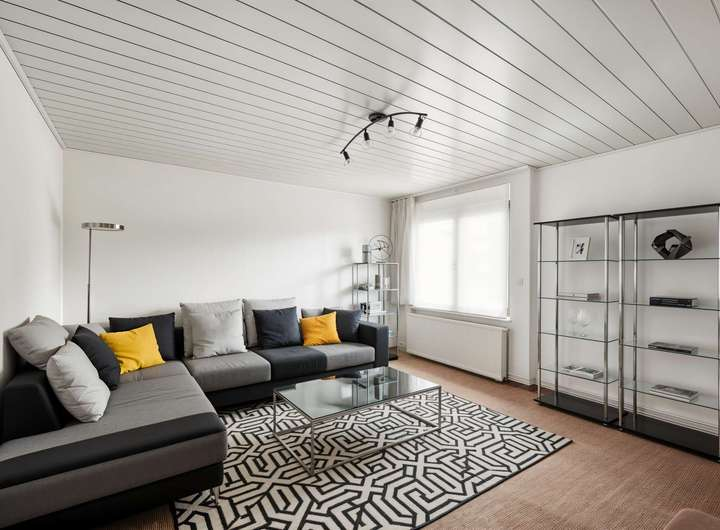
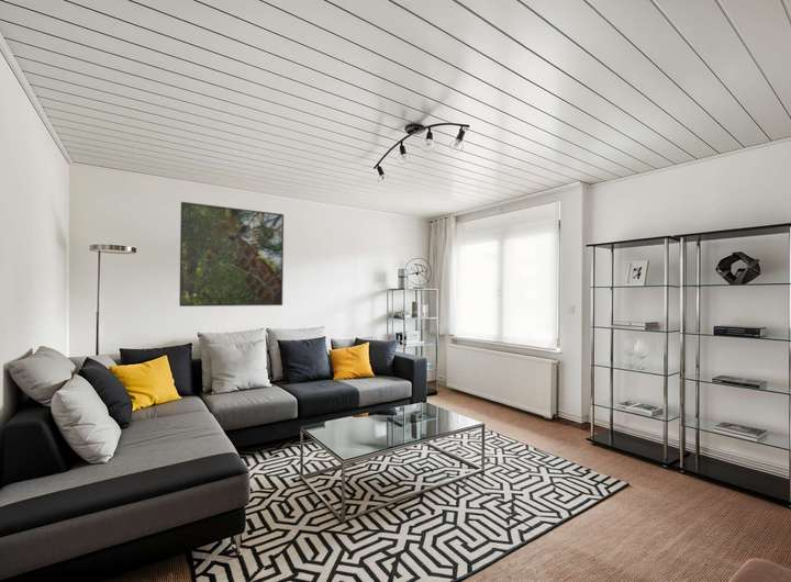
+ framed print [178,201,285,307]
